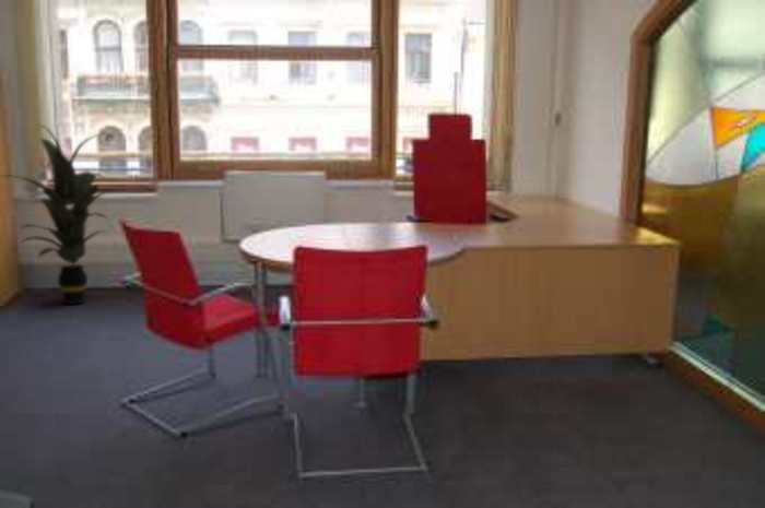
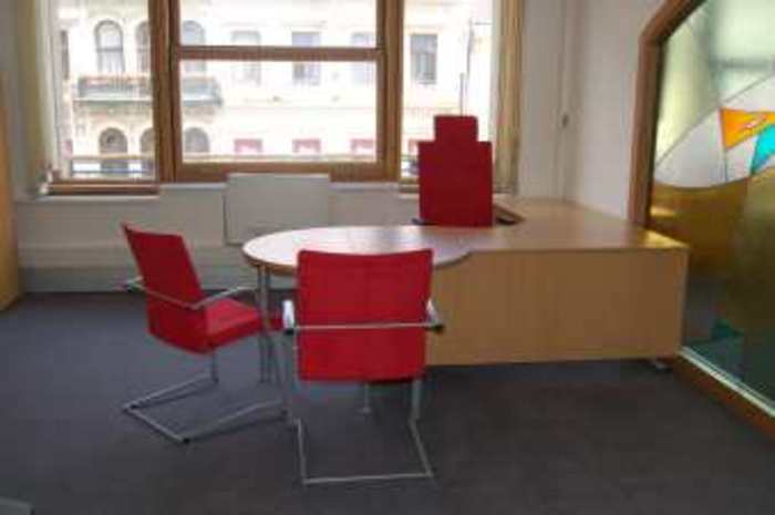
- indoor plant [0,123,115,306]
